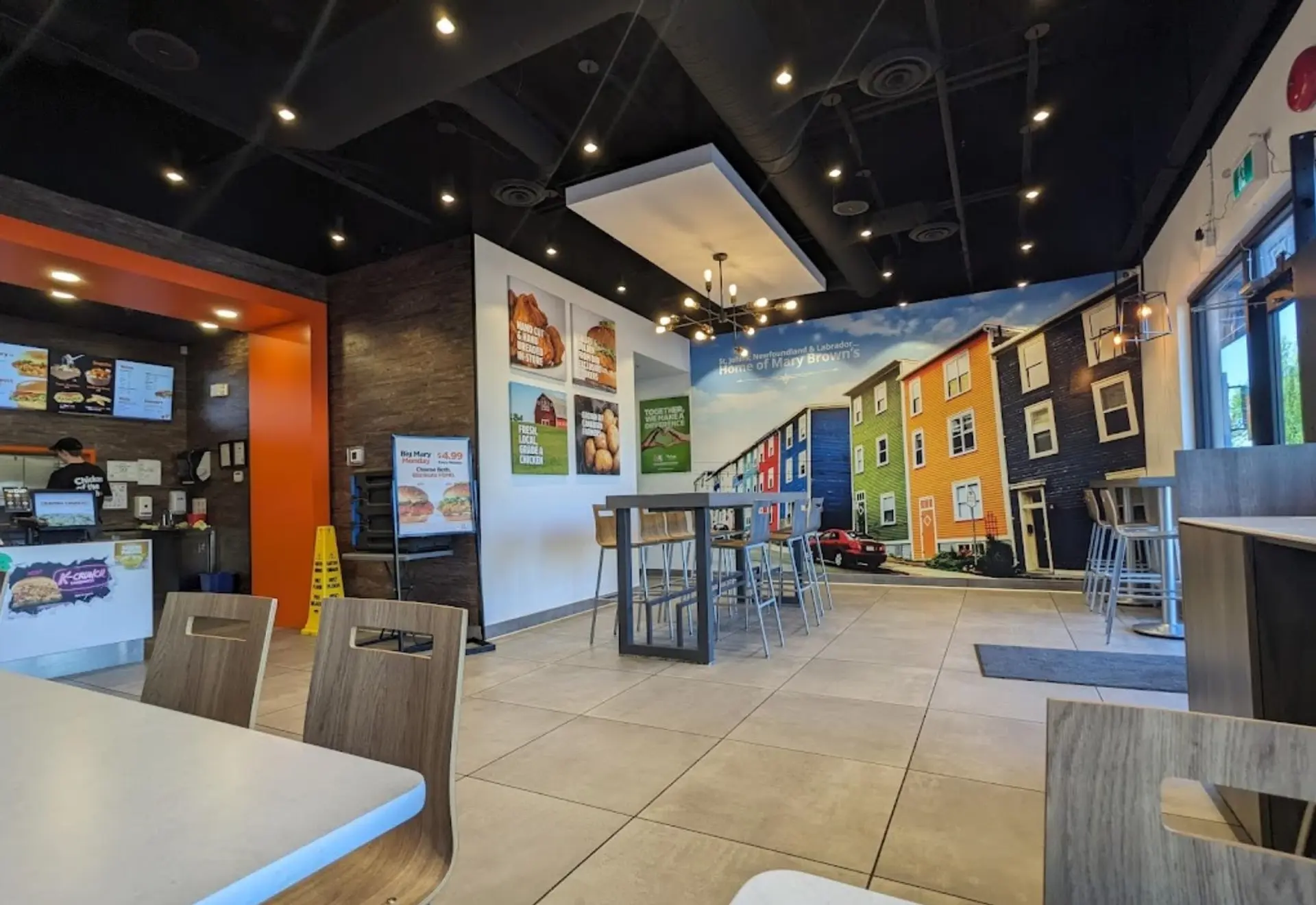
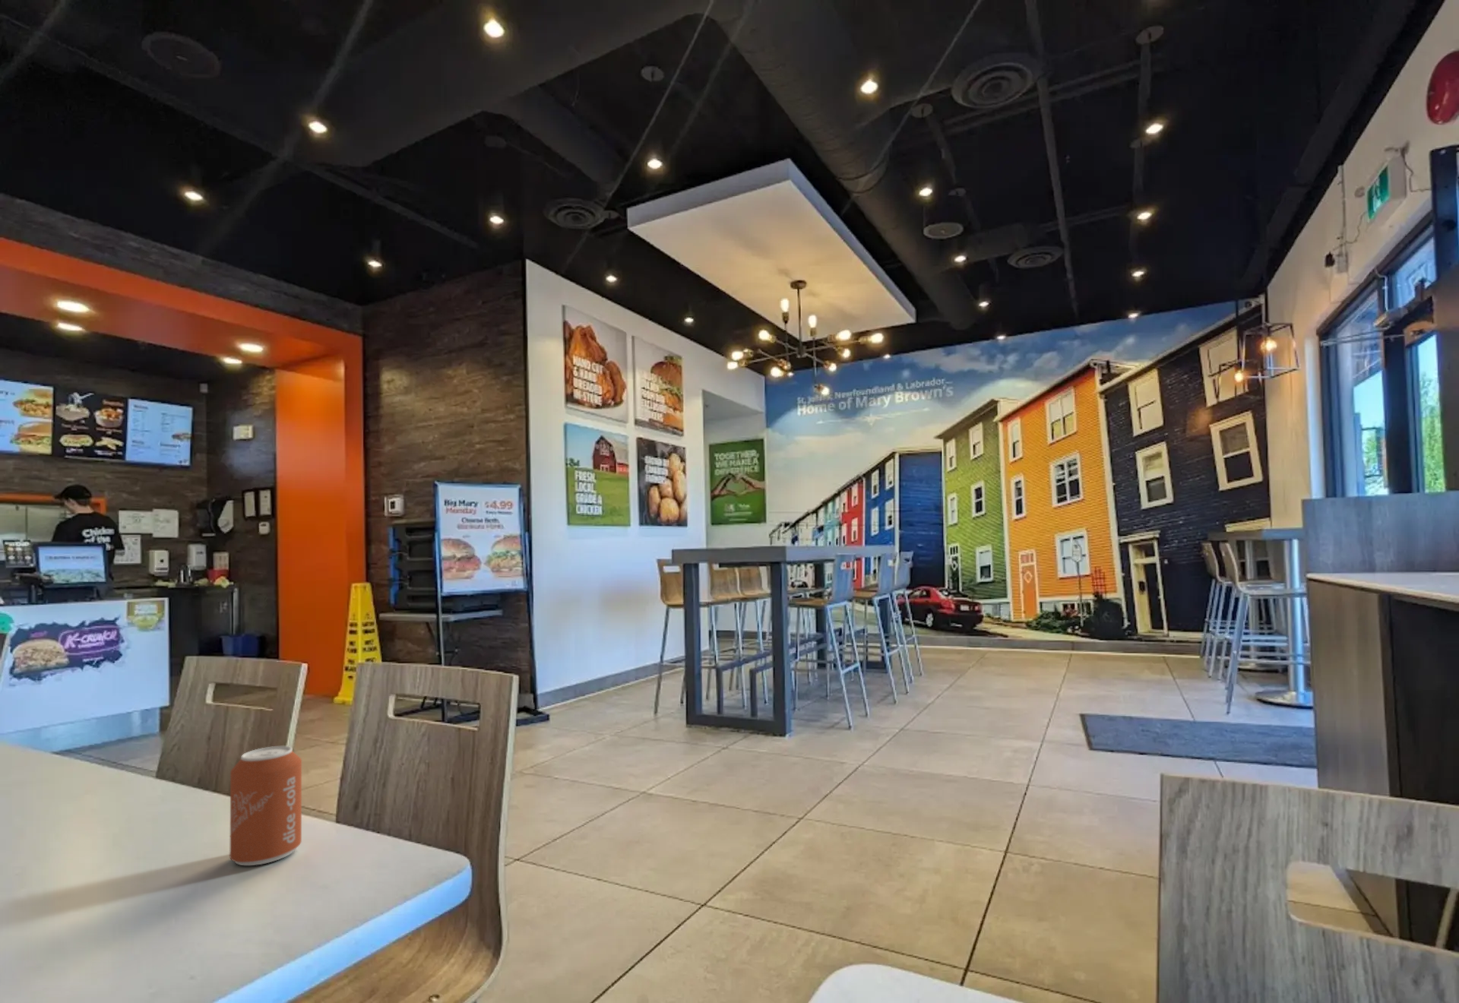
+ can [228,746,303,867]
